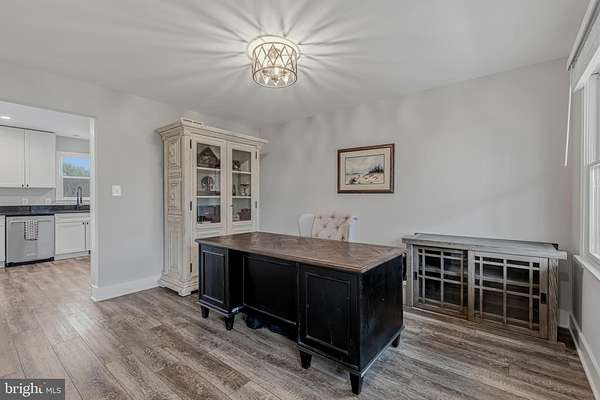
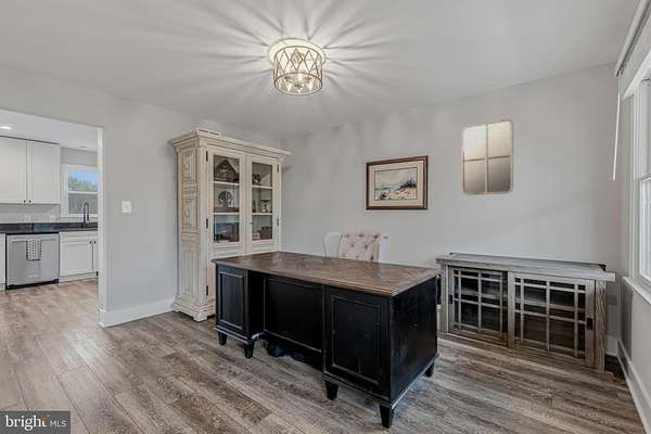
+ home mirror [460,118,514,196]
